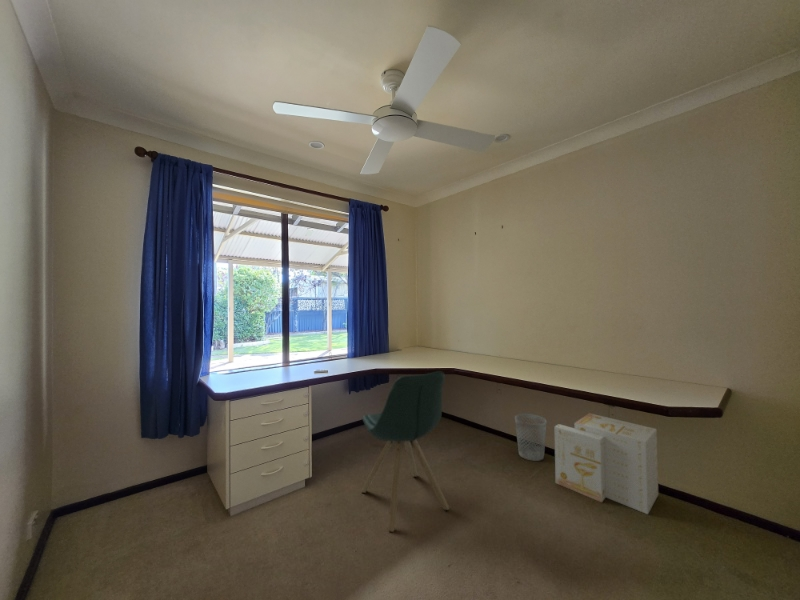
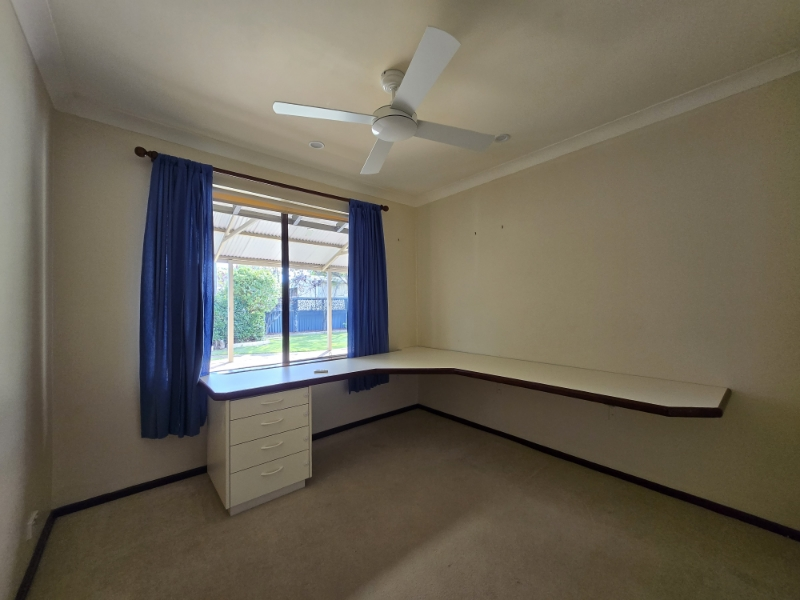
- product box [553,412,659,515]
- chair [360,370,450,533]
- wastebasket [514,413,547,462]
